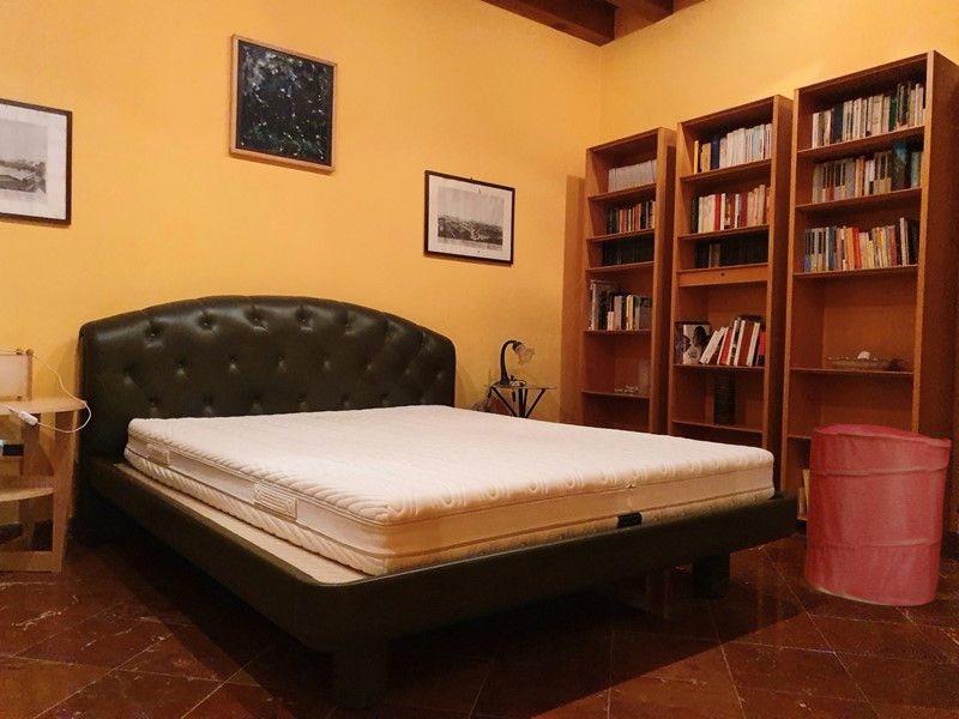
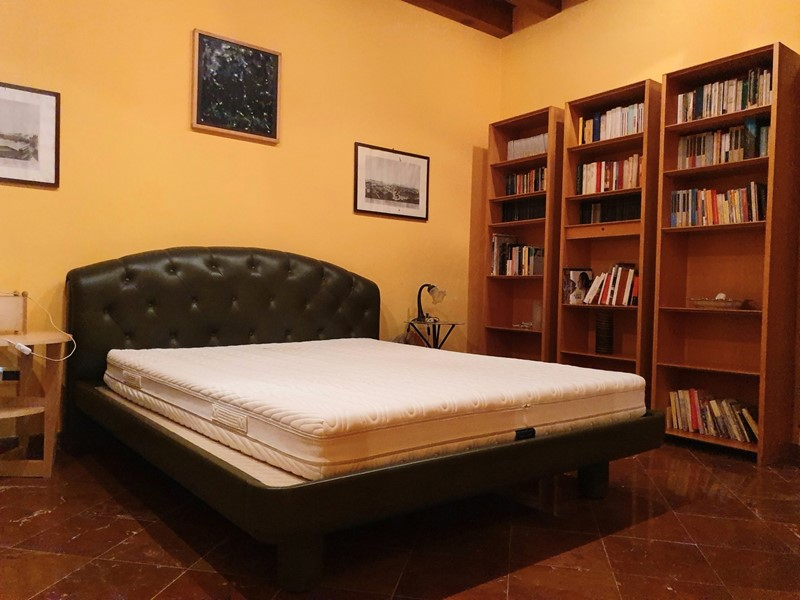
- laundry hamper [803,422,953,608]
